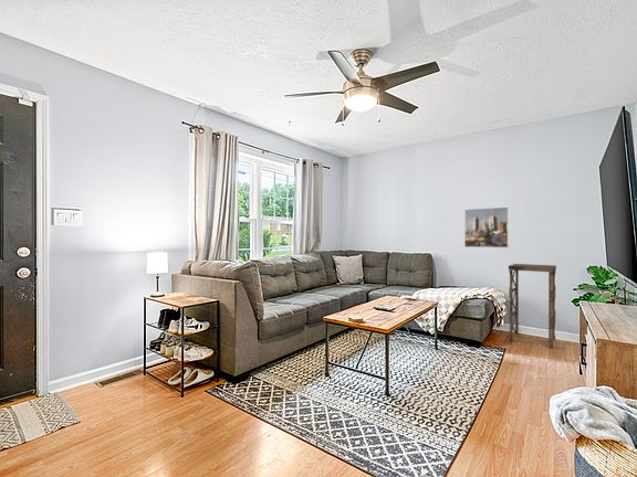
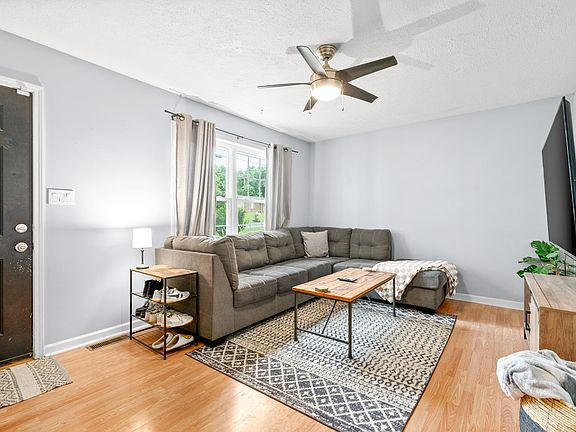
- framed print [463,206,510,248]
- pedestal table [508,263,557,349]
